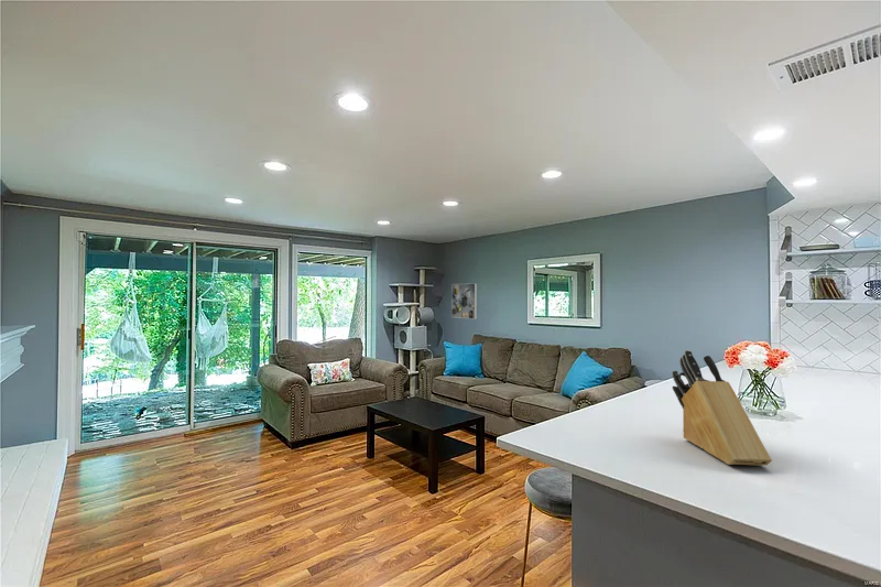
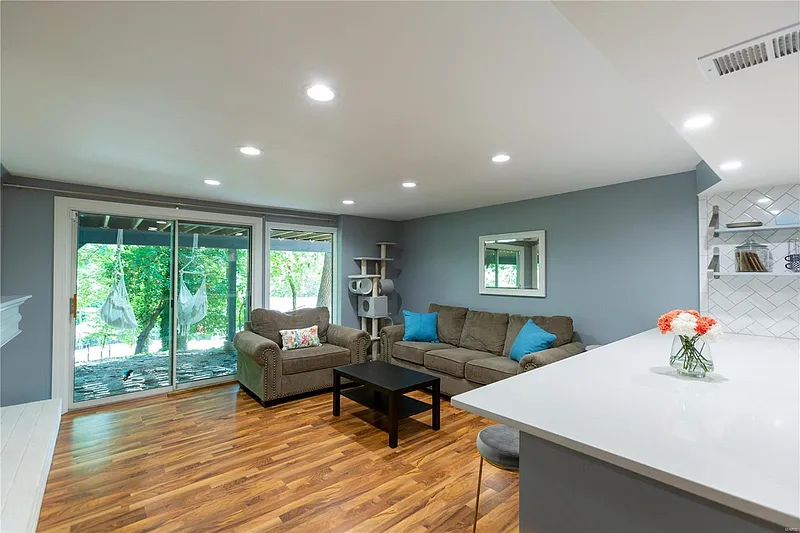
- knife block [671,349,773,467]
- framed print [450,282,478,320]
